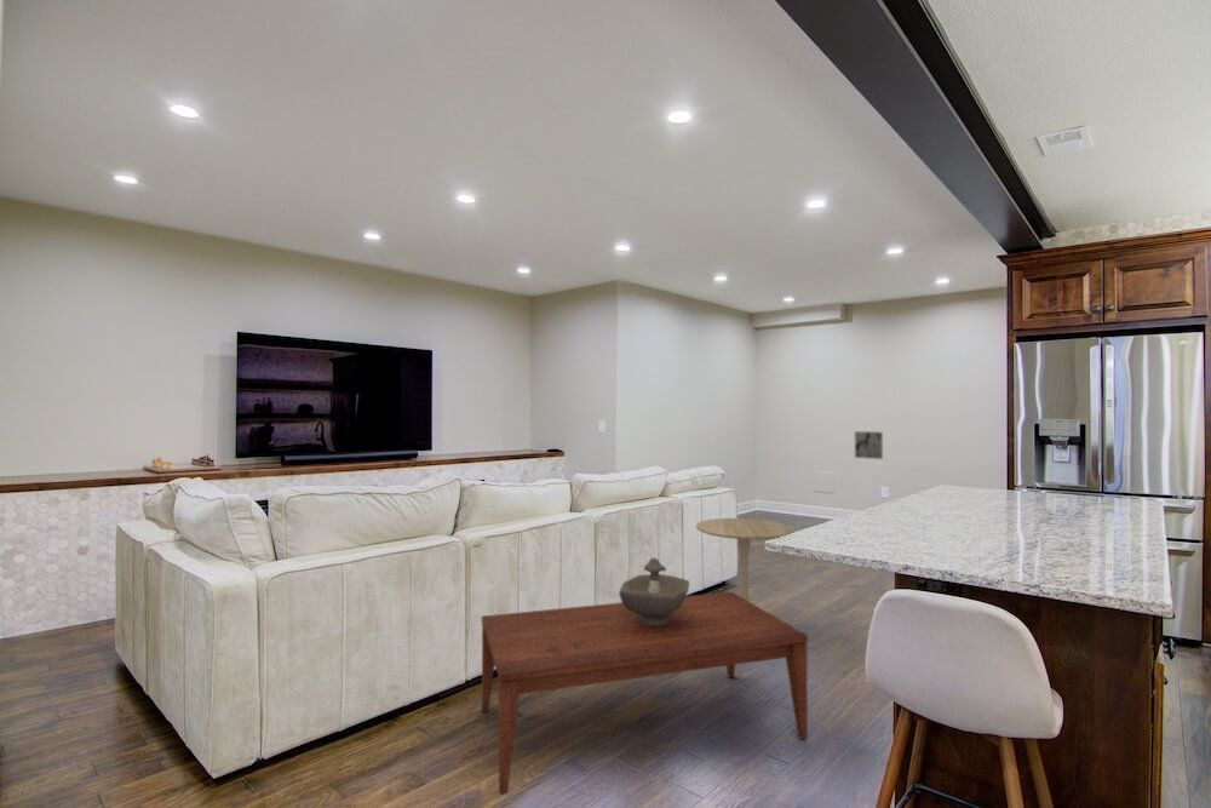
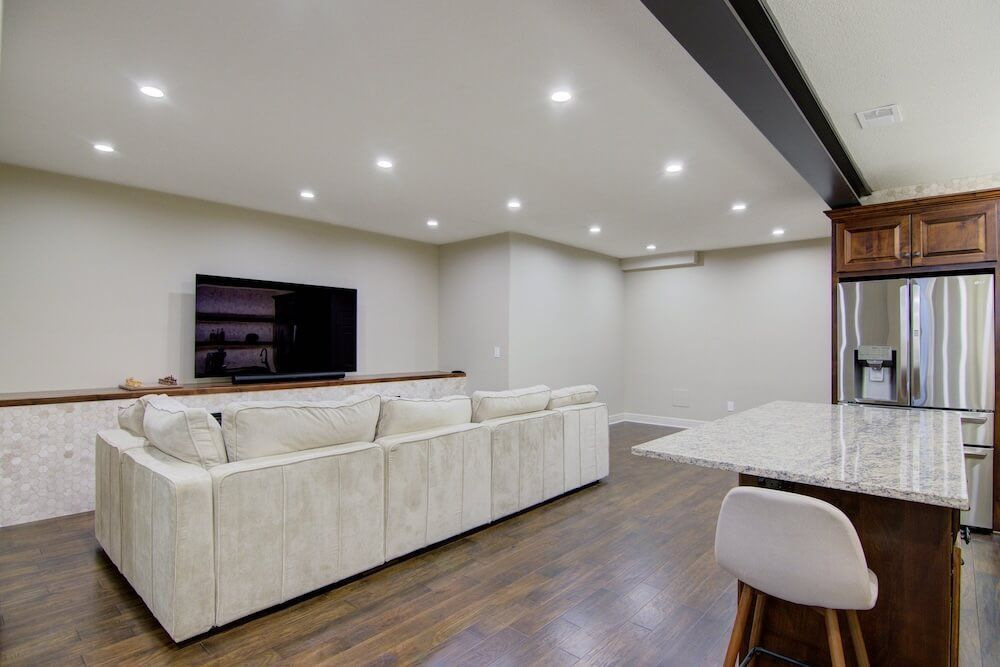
- side table [695,517,796,602]
- coffee table [481,591,809,796]
- wall art [854,430,884,460]
- decorative bowl [618,557,690,625]
